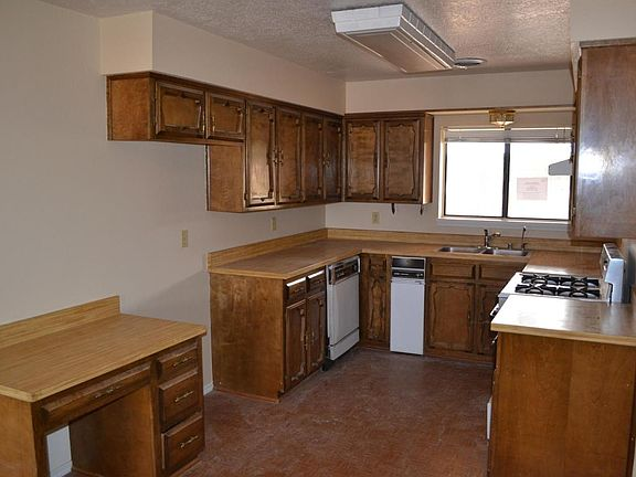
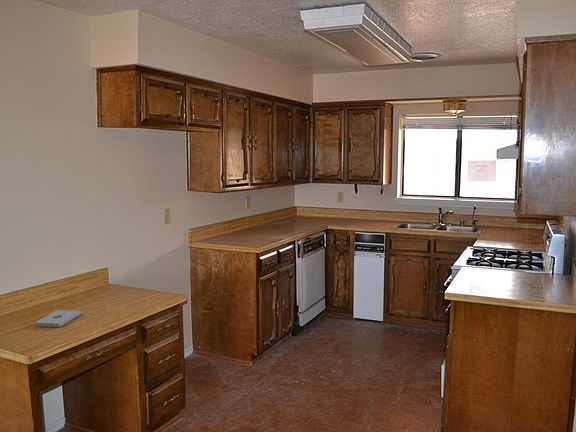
+ notepad [35,309,82,328]
